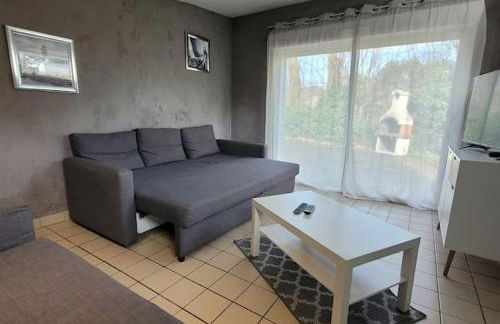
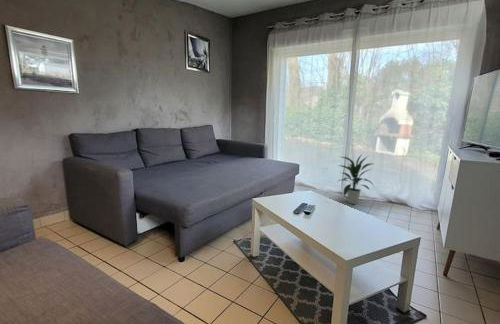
+ indoor plant [336,153,376,205]
